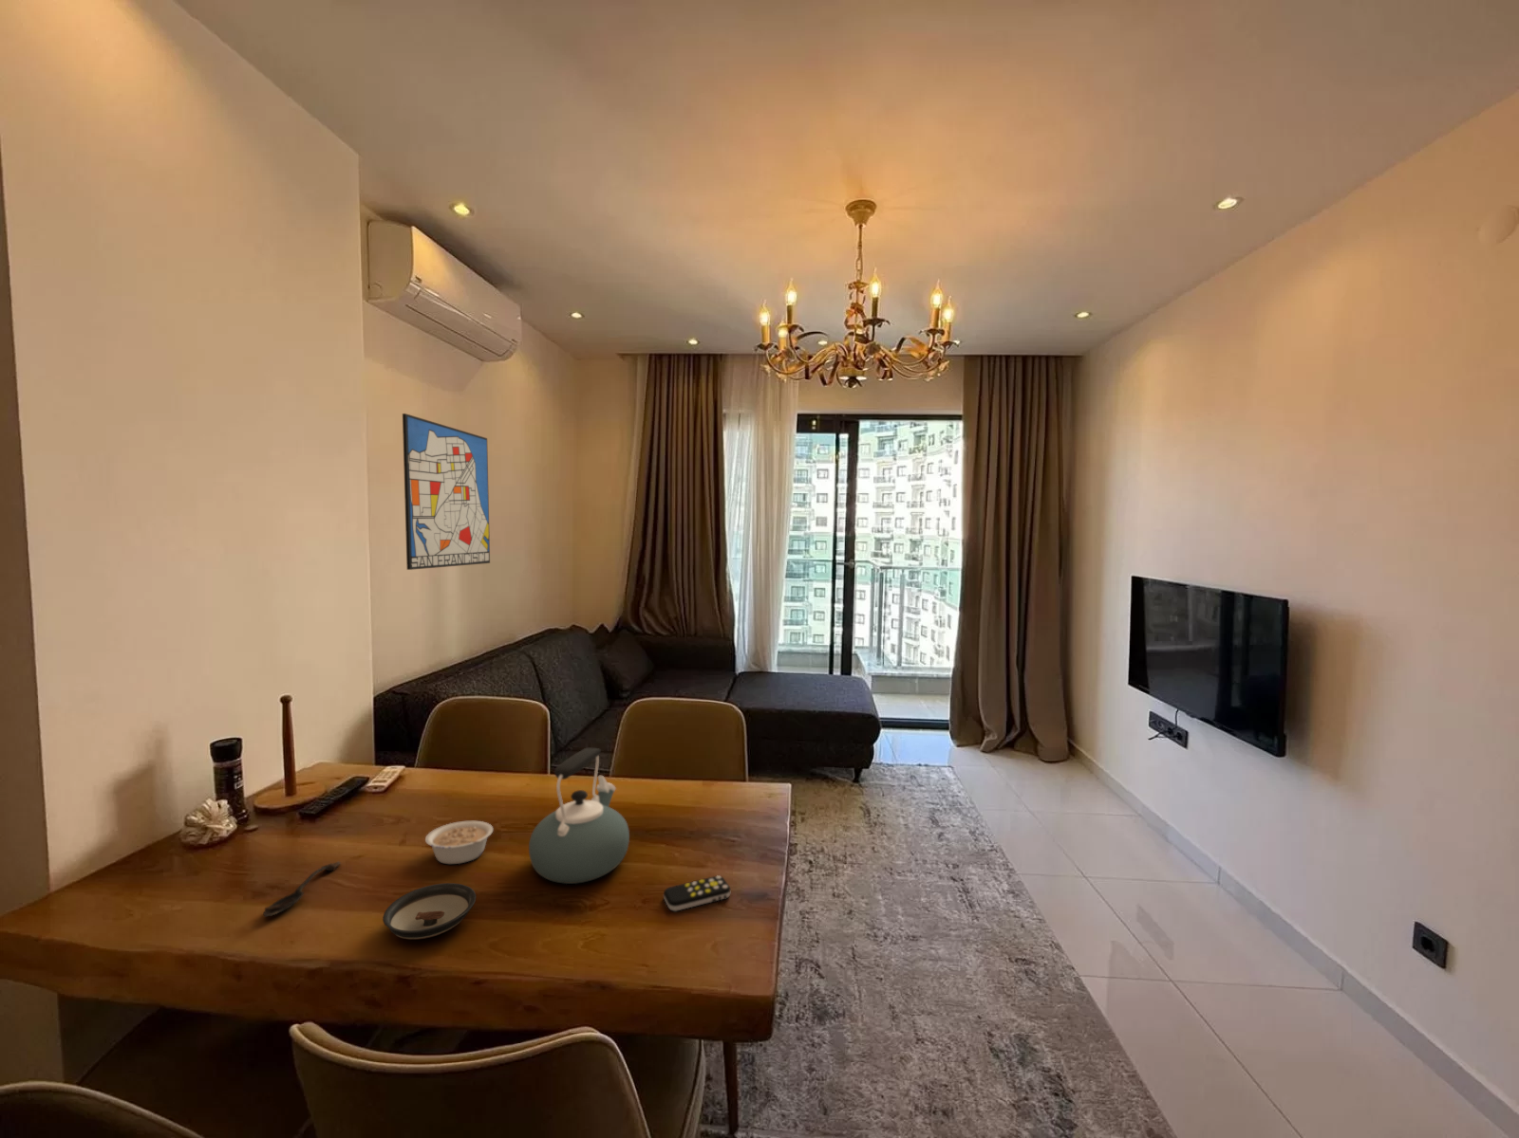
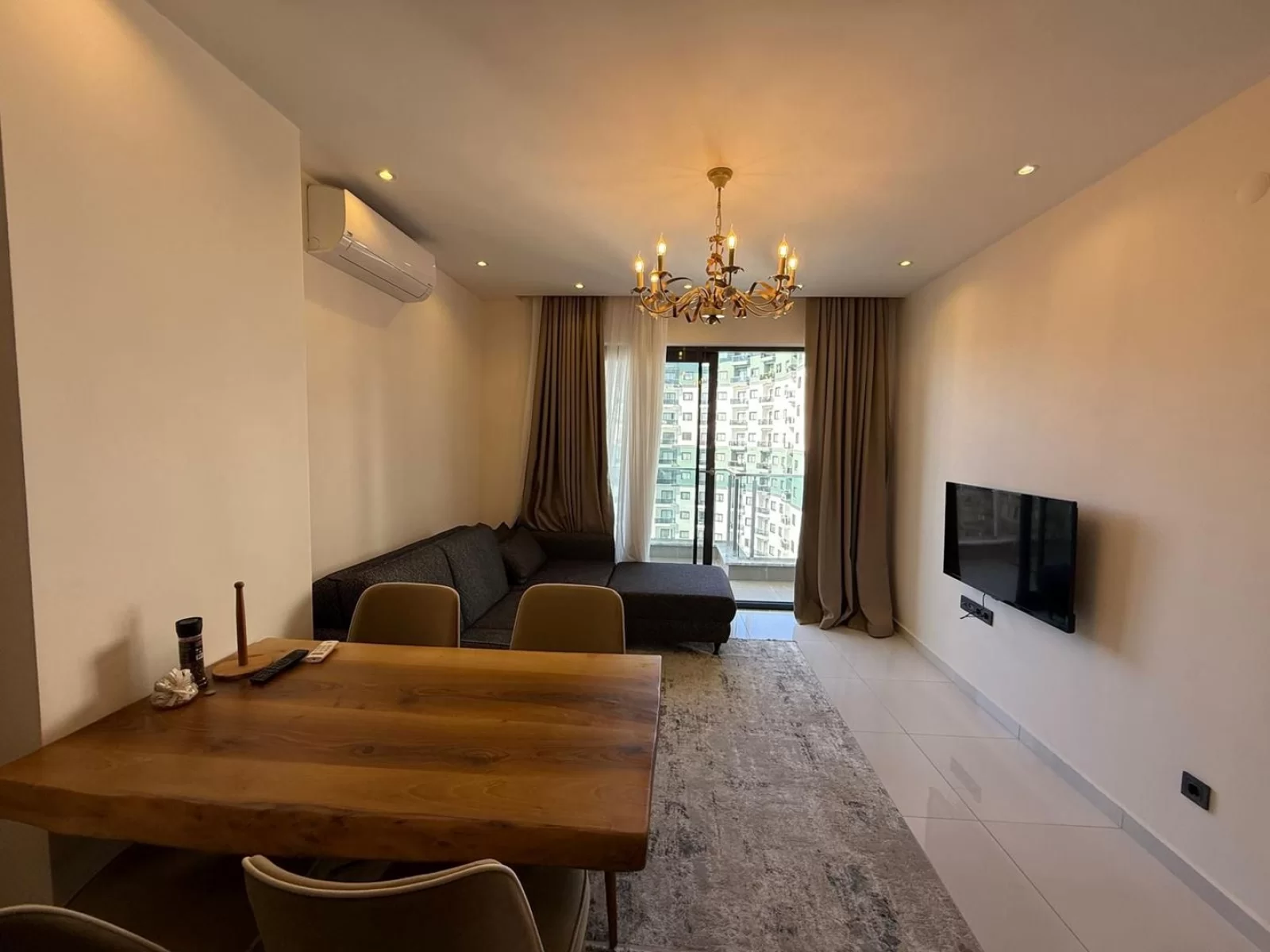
- kettle [527,747,630,885]
- wall art [402,412,490,571]
- legume [425,820,494,865]
- remote control [663,874,731,912]
- saucer [382,882,476,940]
- spoon [262,861,342,917]
